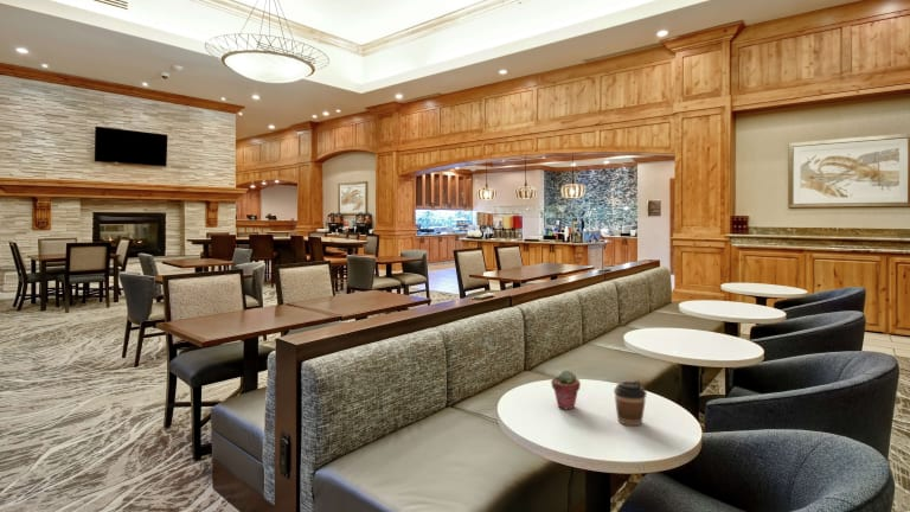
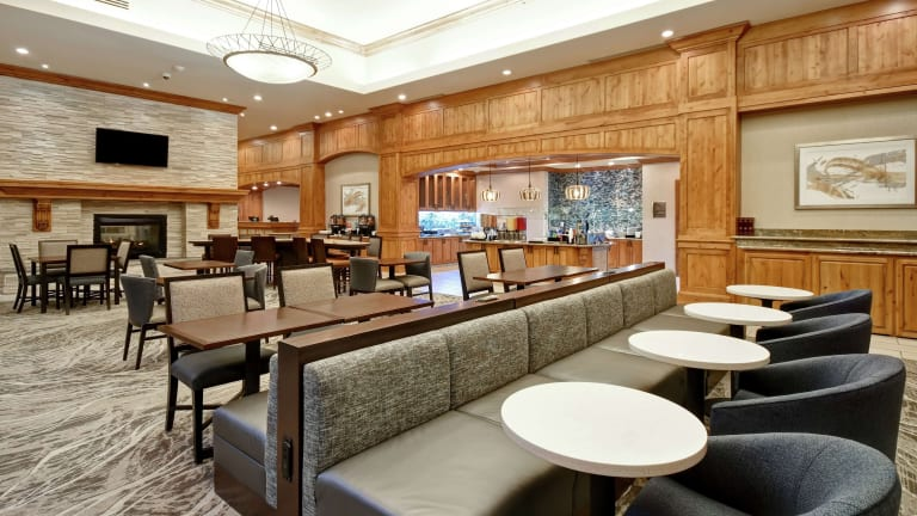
- potted succulent [550,369,582,410]
- coffee cup [613,379,648,427]
